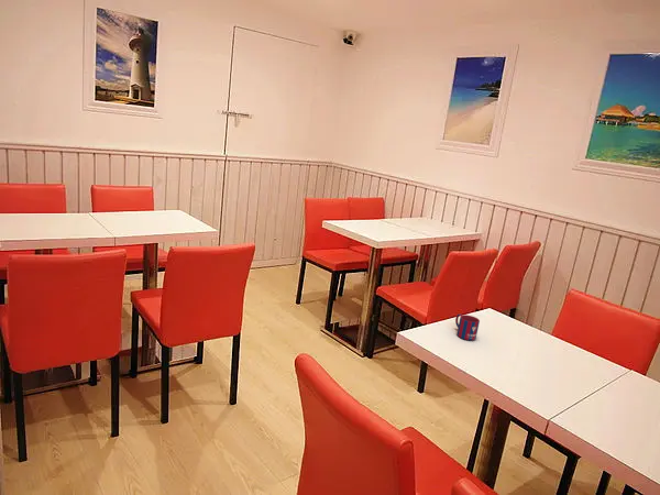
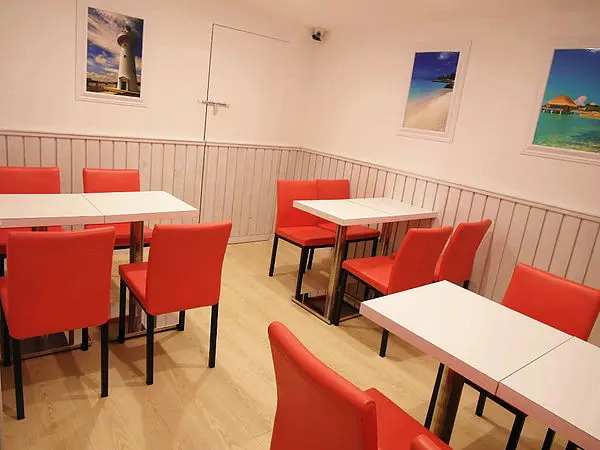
- mug [454,314,481,341]
